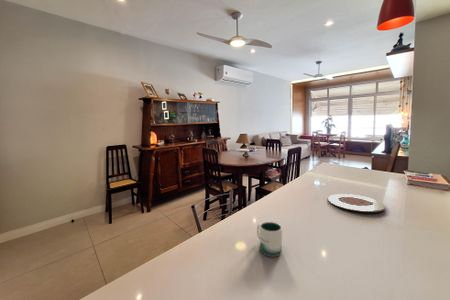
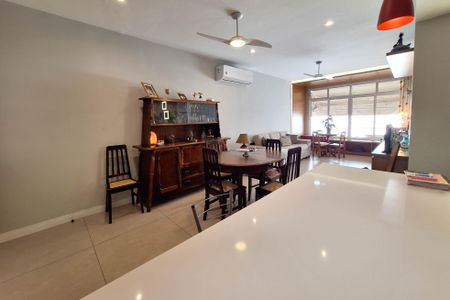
- plate [327,193,386,213]
- mug [256,221,283,257]
